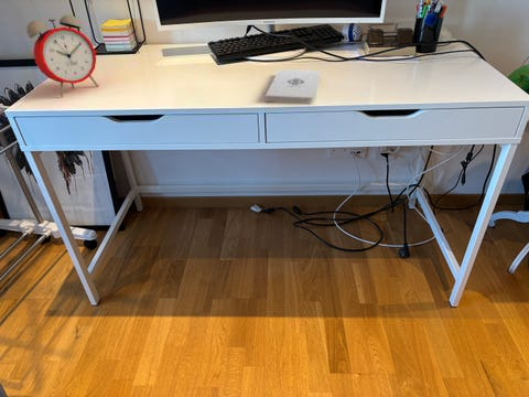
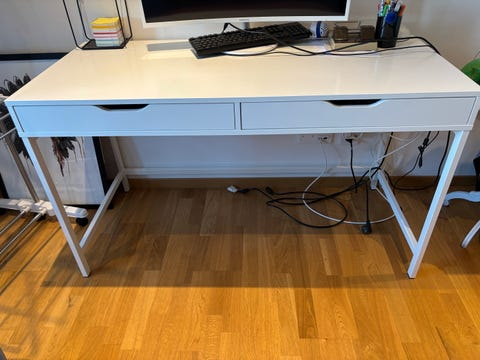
- alarm clock [25,14,99,98]
- notepad [264,68,322,105]
